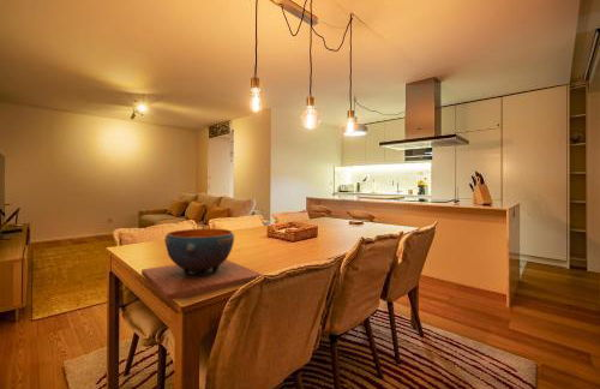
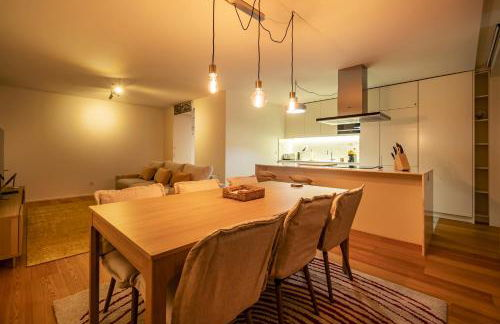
- decorative bowl [140,227,264,303]
